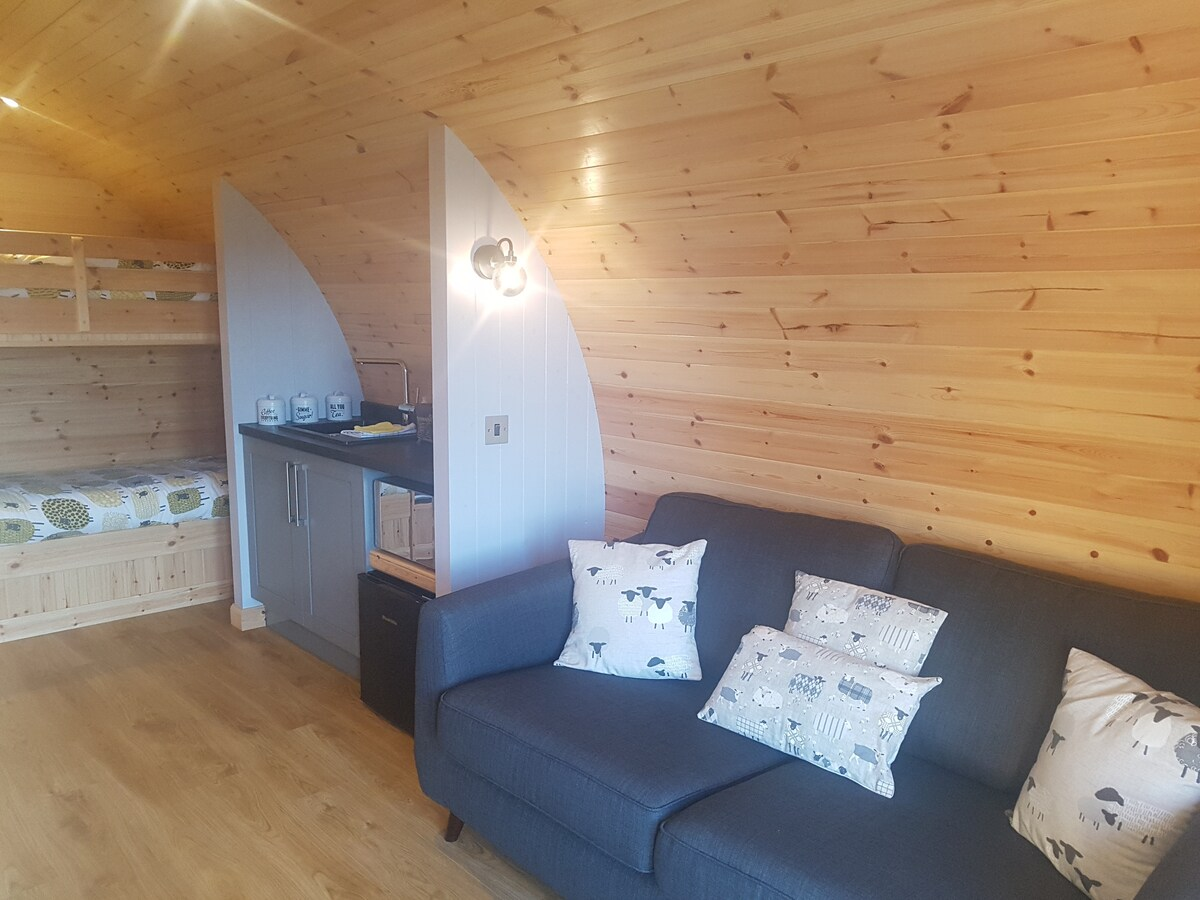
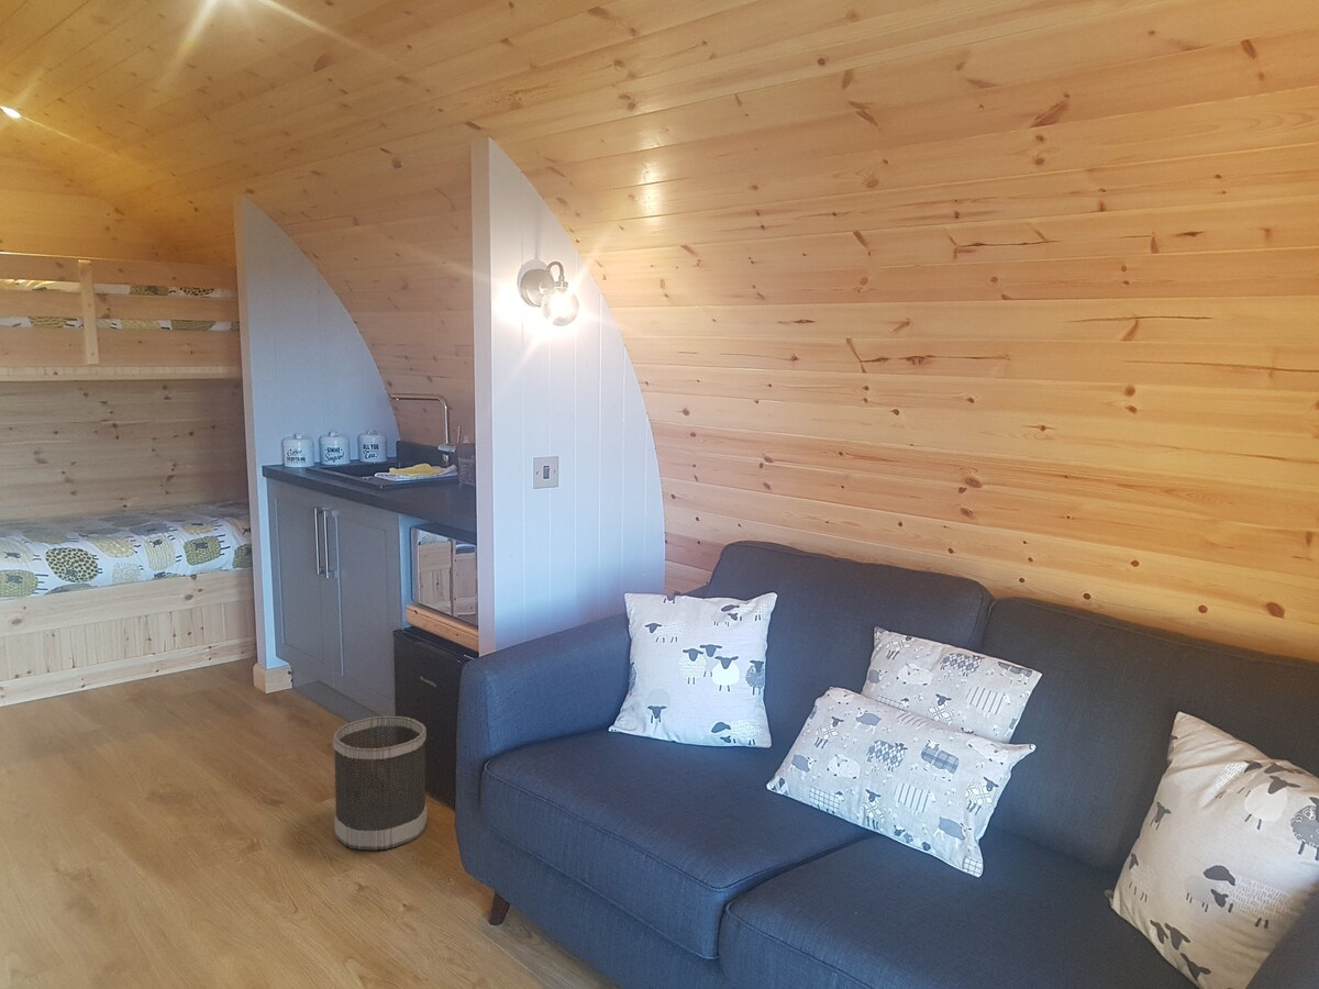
+ wastebasket [332,715,428,852]
